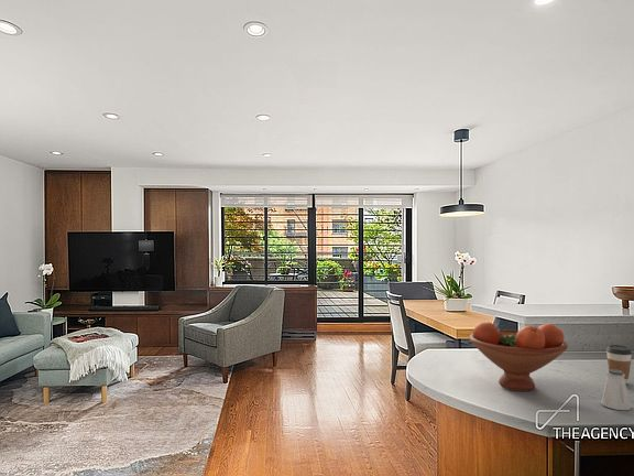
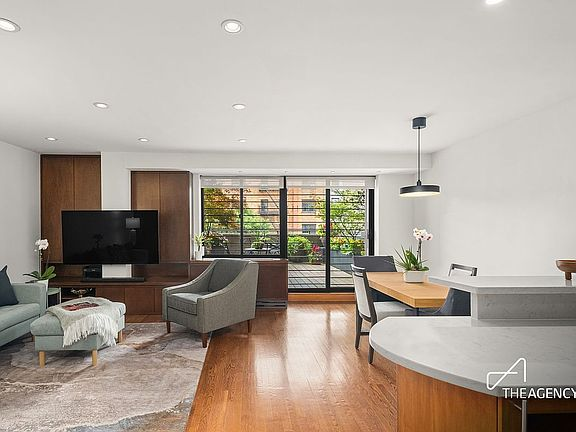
- fruit bowl [468,321,569,392]
- saltshaker [600,369,632,411]
- coffee cup [605,344,633,385]
